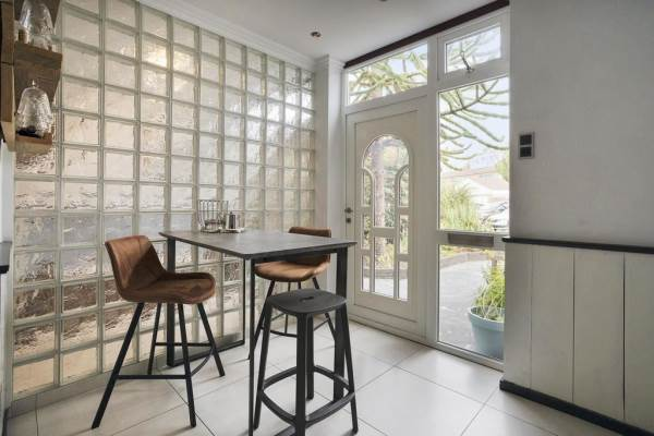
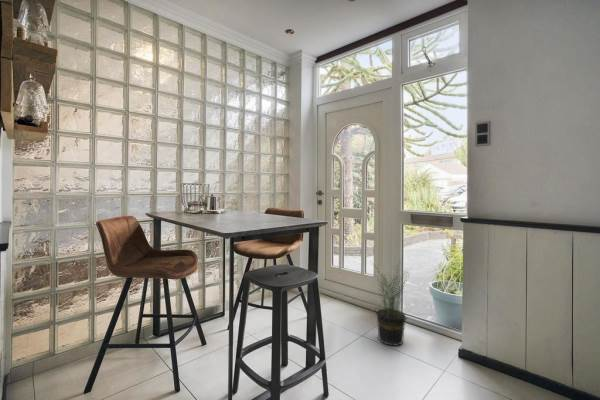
+ potted plant [369,258,412,347]
